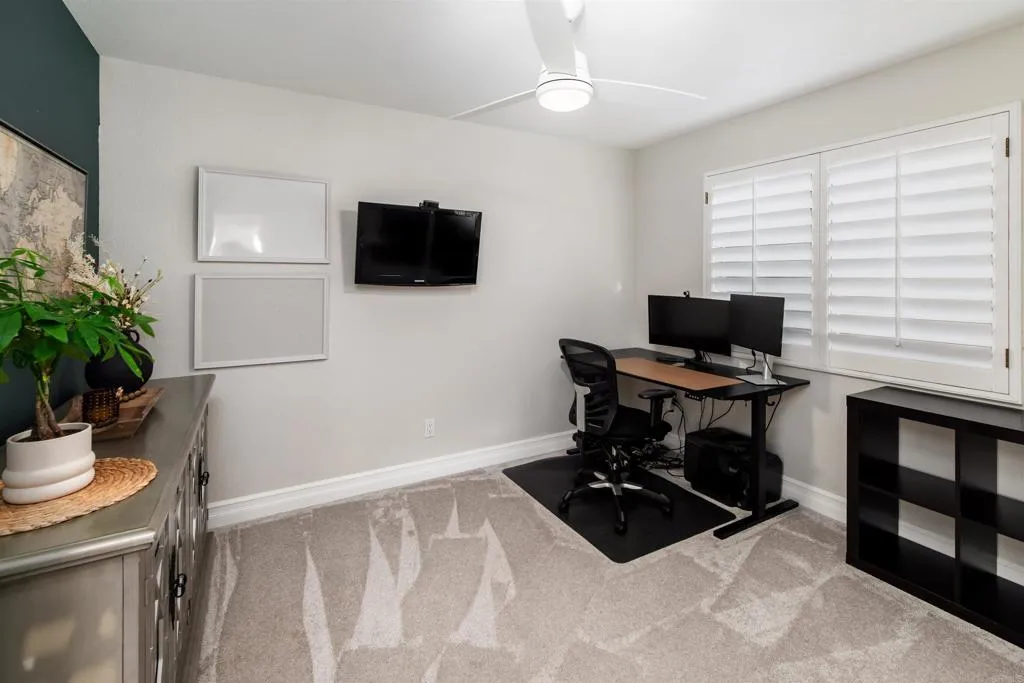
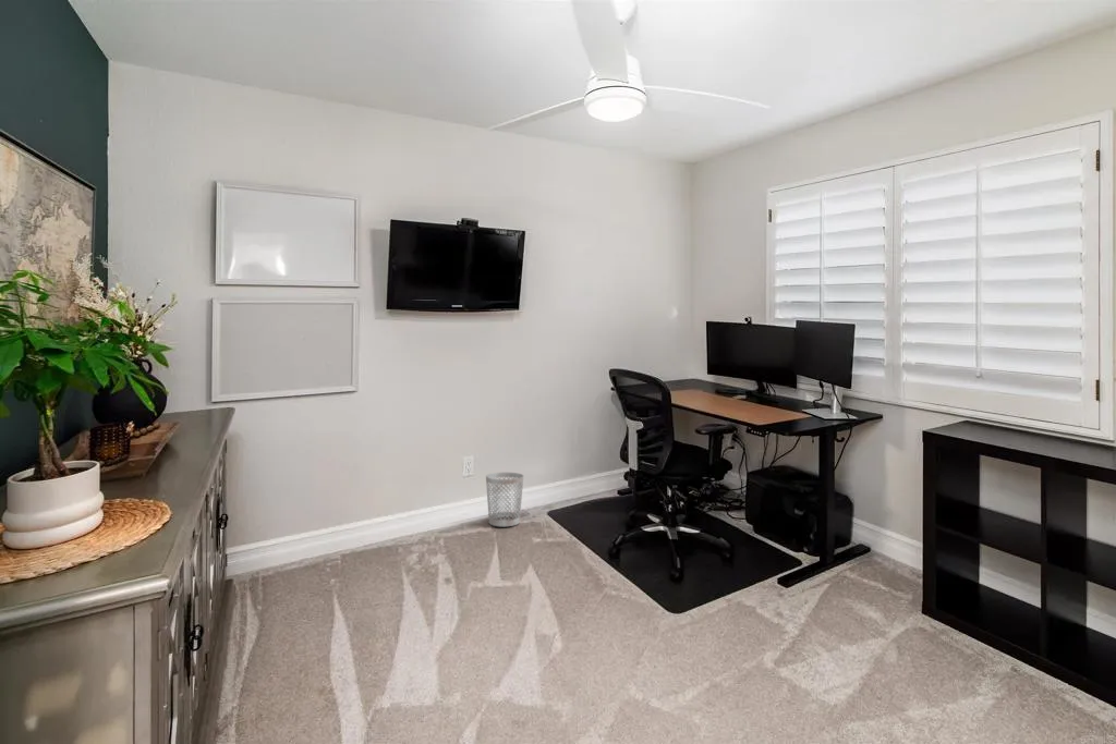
+ wastebasket [485,472,524,527]
